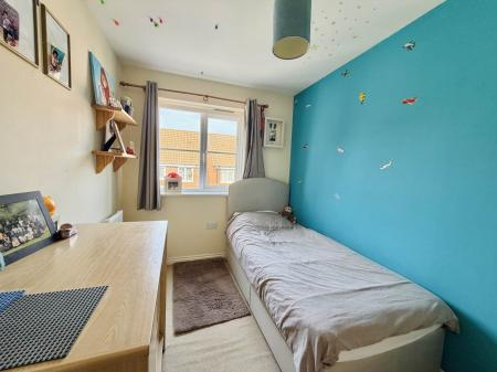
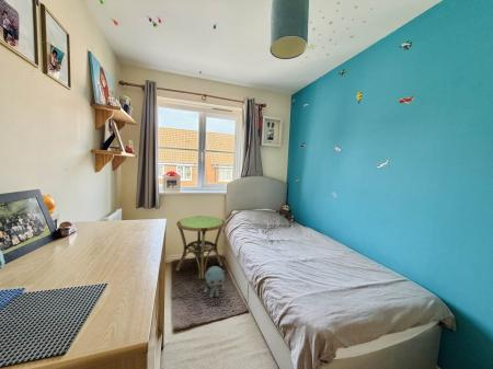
+ side table [175,215,226,280]
+ plush toy [203,265,226,299]
